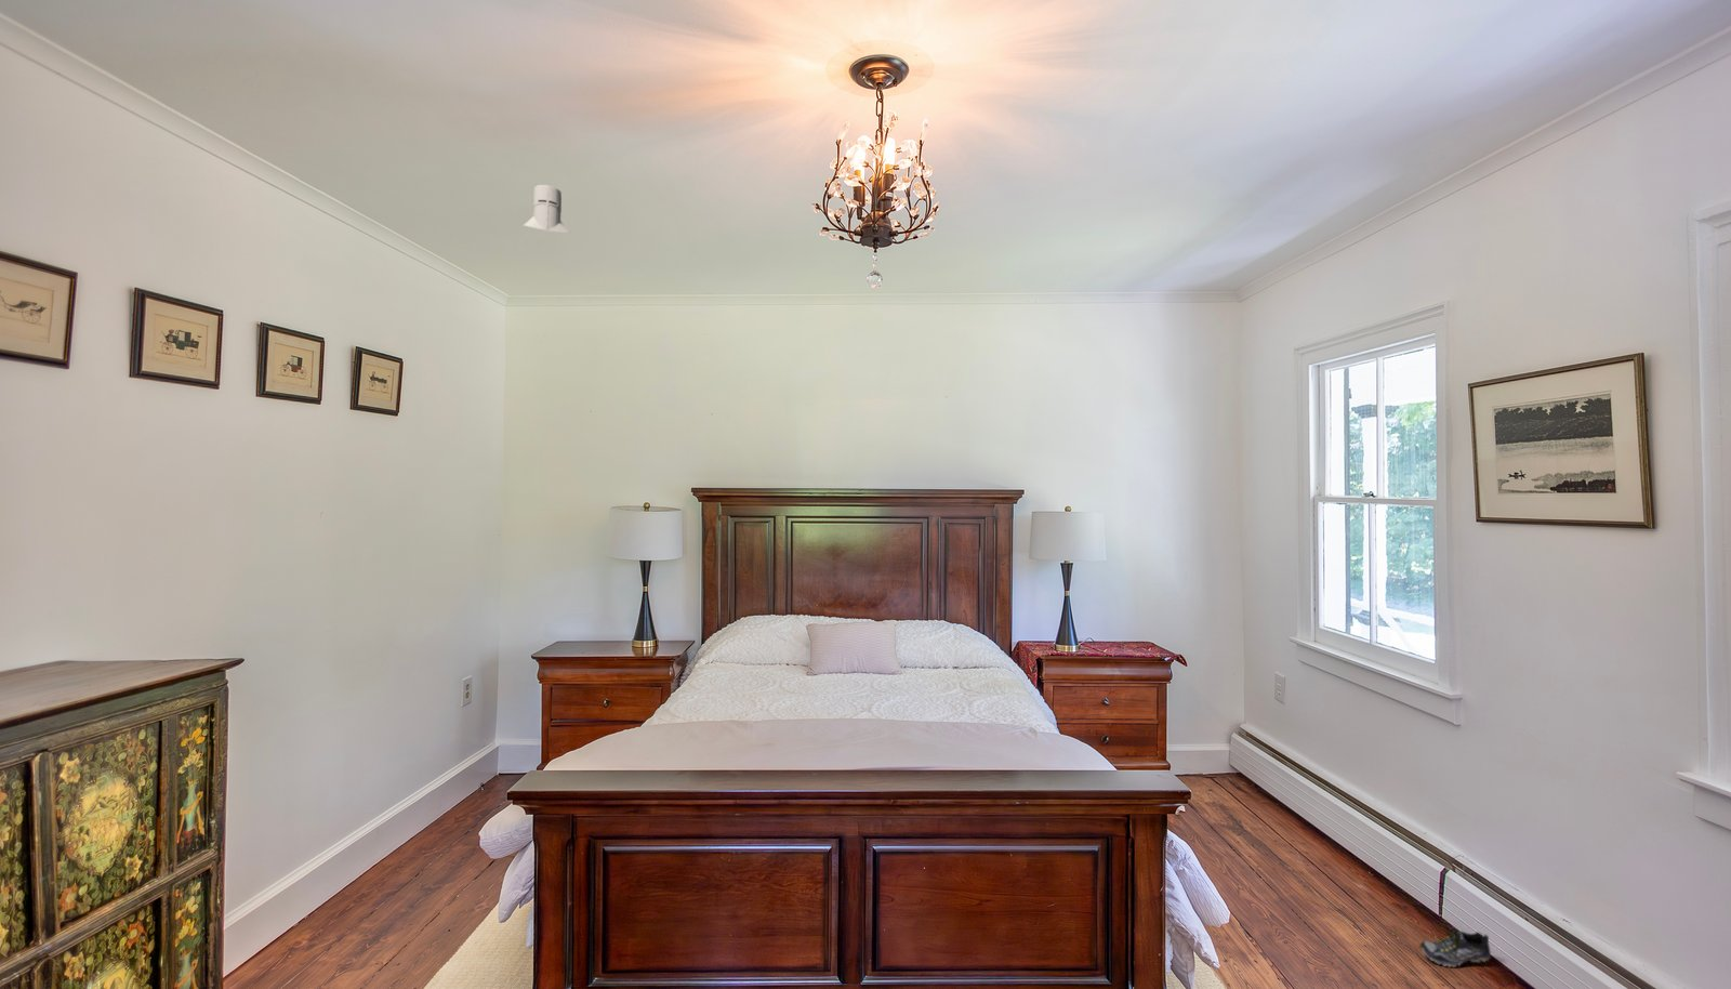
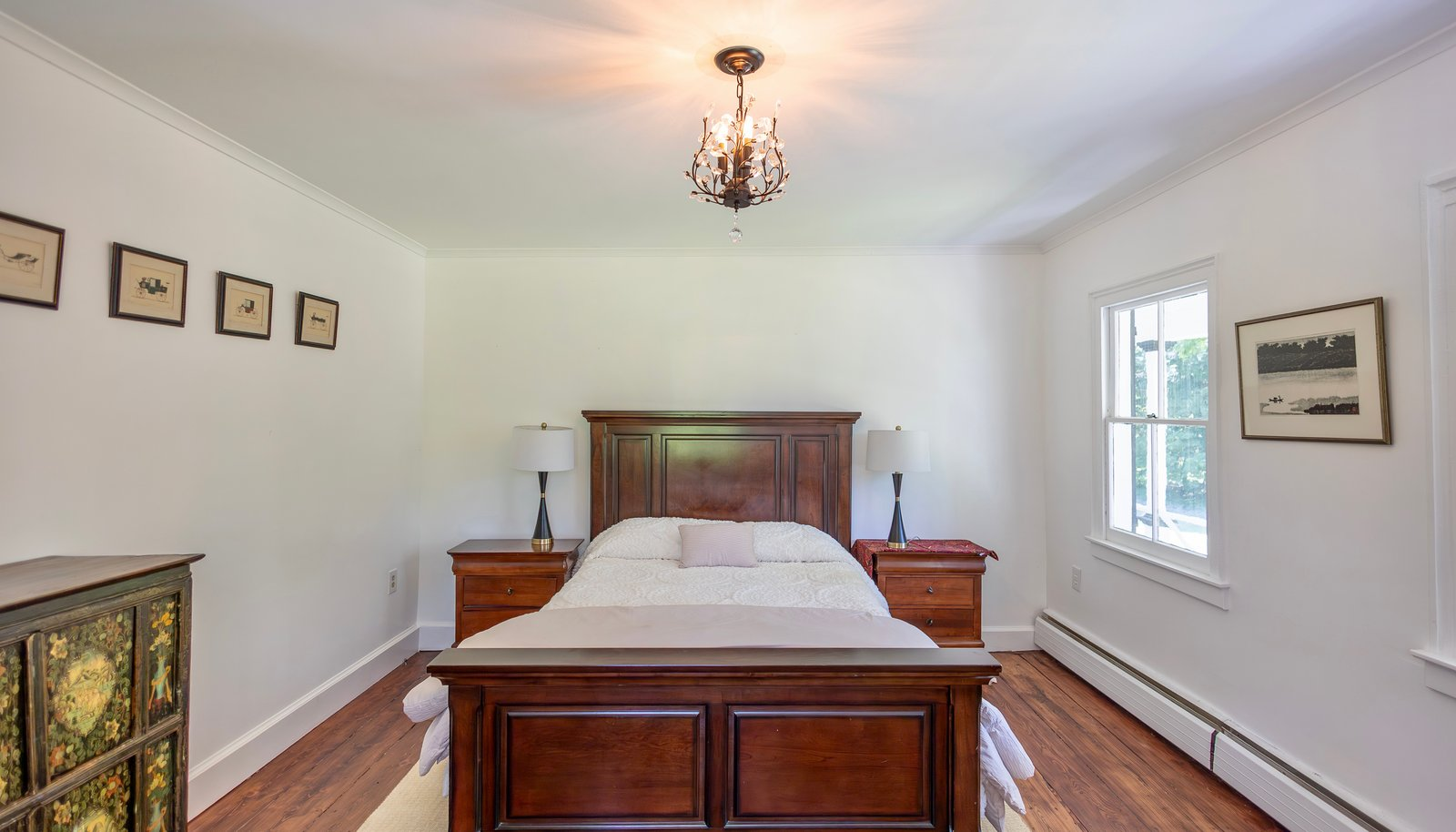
- knight helmet [523,184,571,234]
- shoe [1418,922,1492,969]
